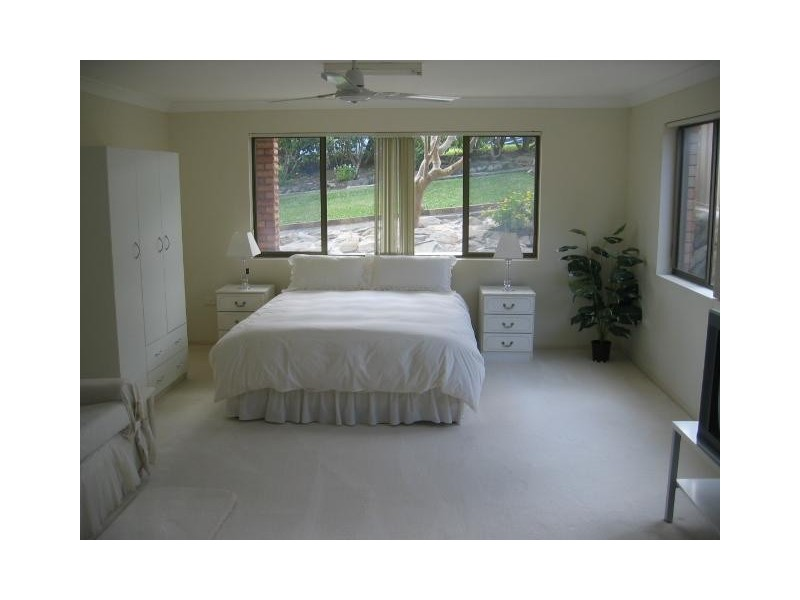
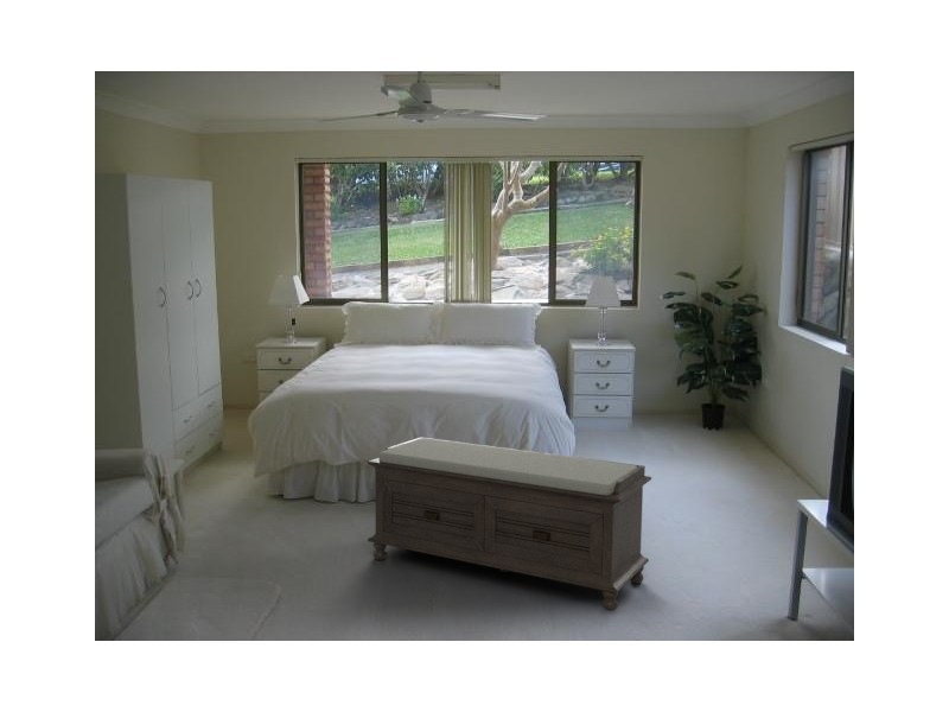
+ bench [367,437,652,612]
